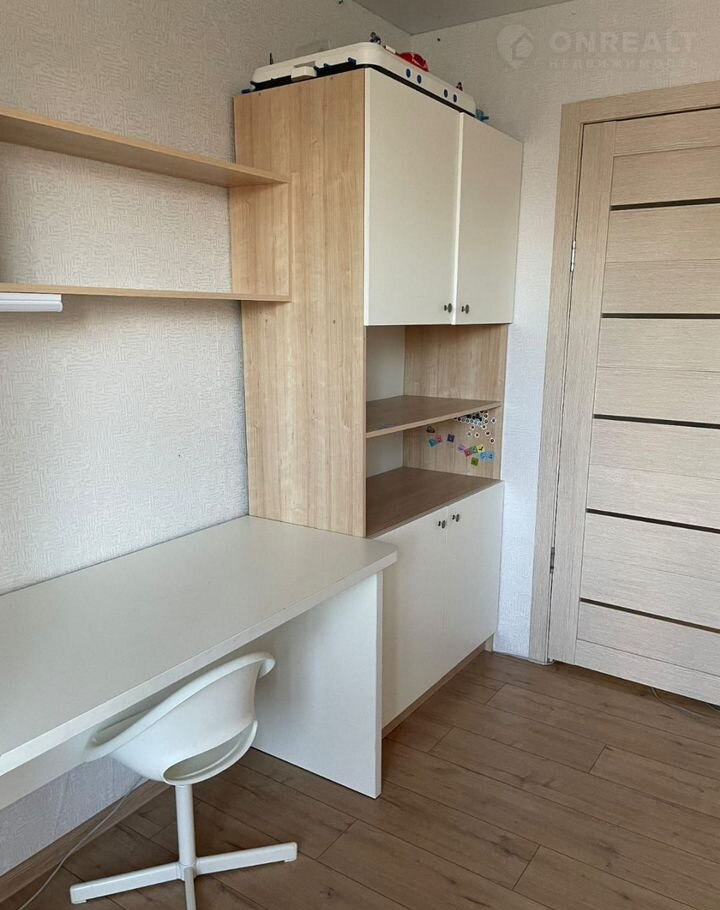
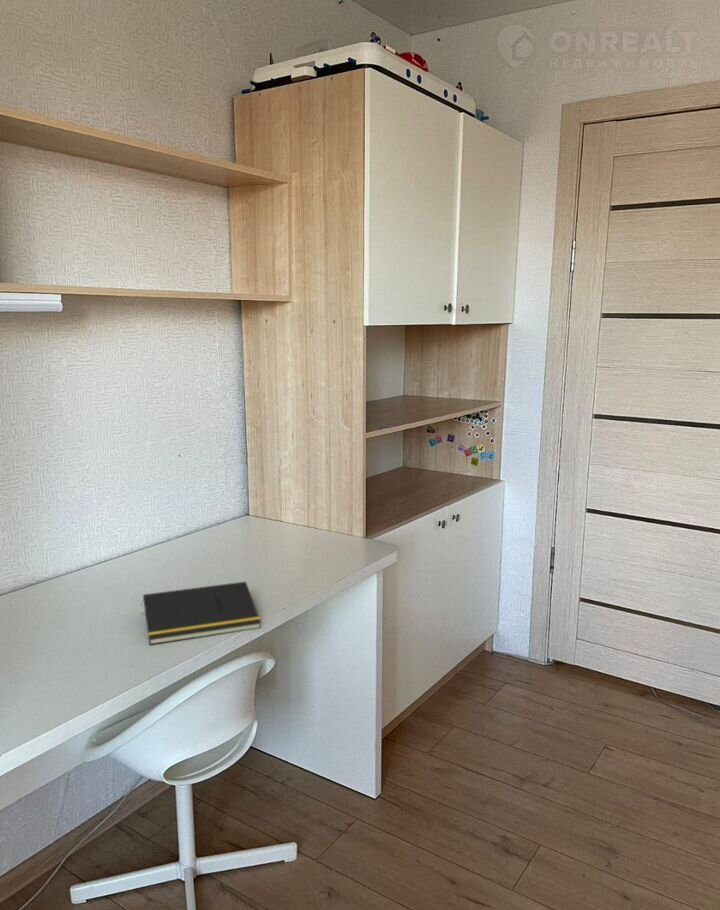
+ notepad [140,581,262,646]
